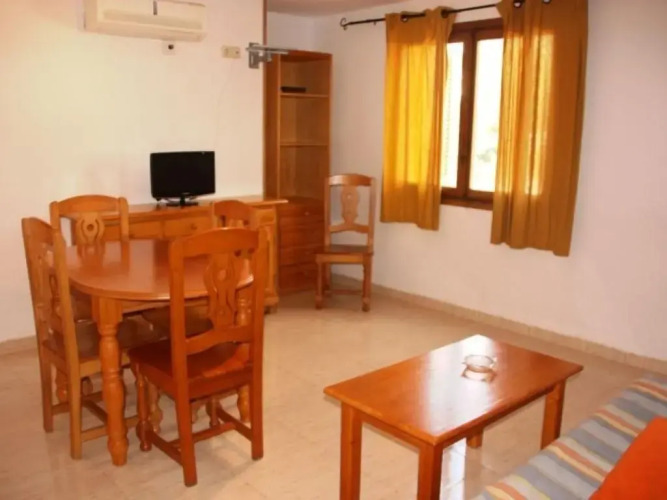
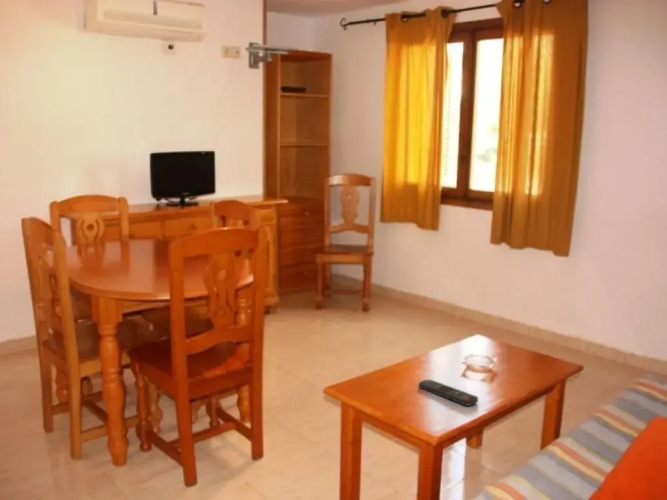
+ remote control [418,379,479,407]
